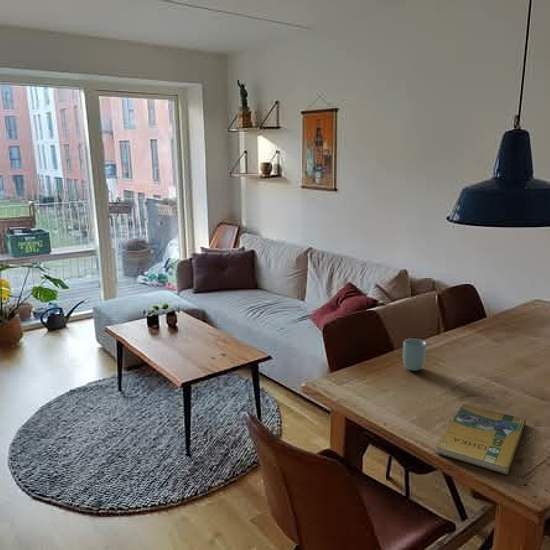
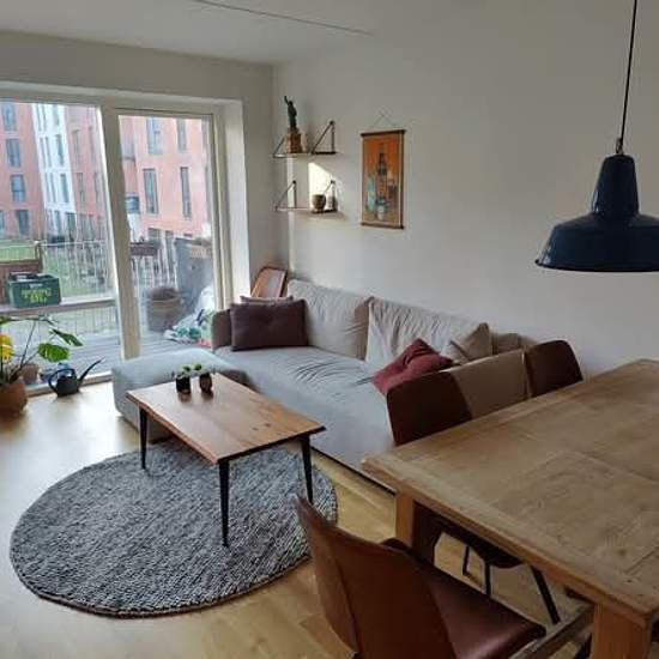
- booklet [434,403,527,475]
- cup [402,338,427,372]
